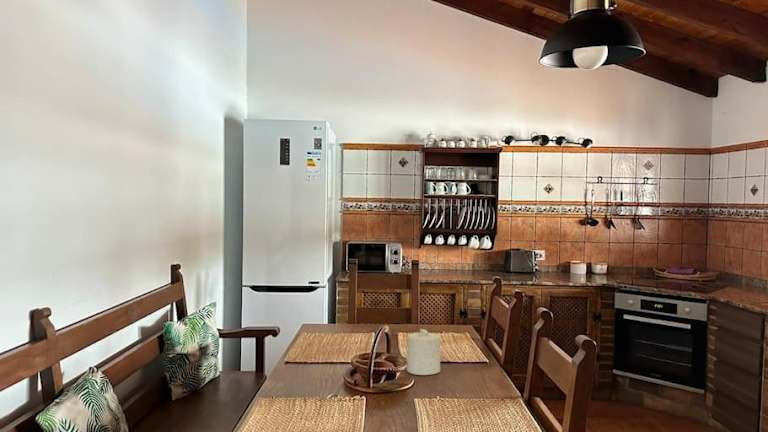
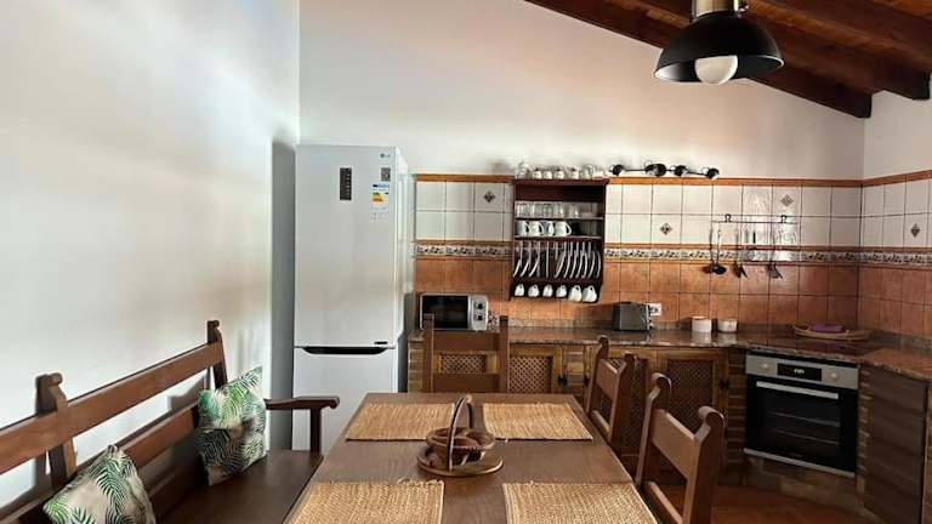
- candle [406,328,441,376]
